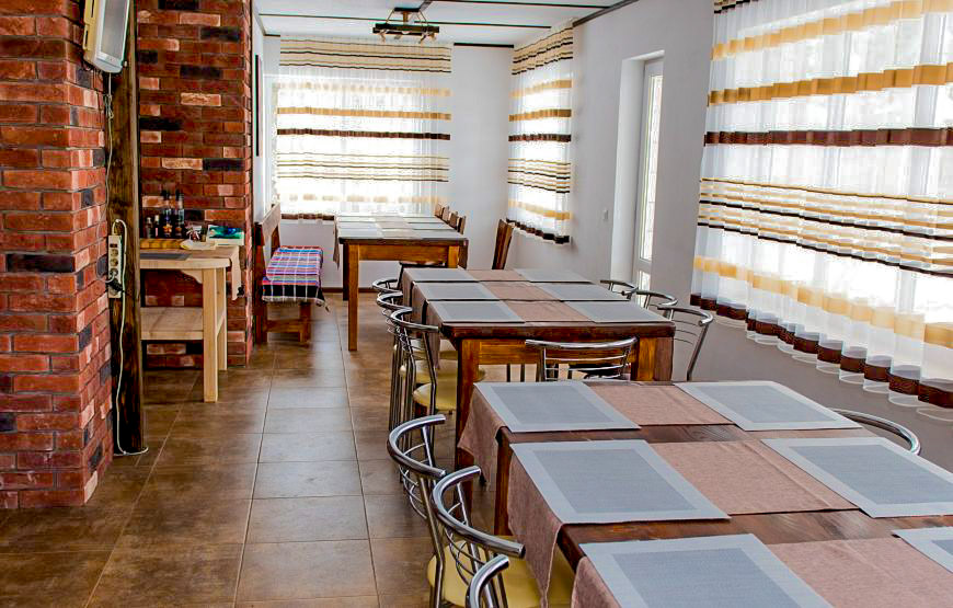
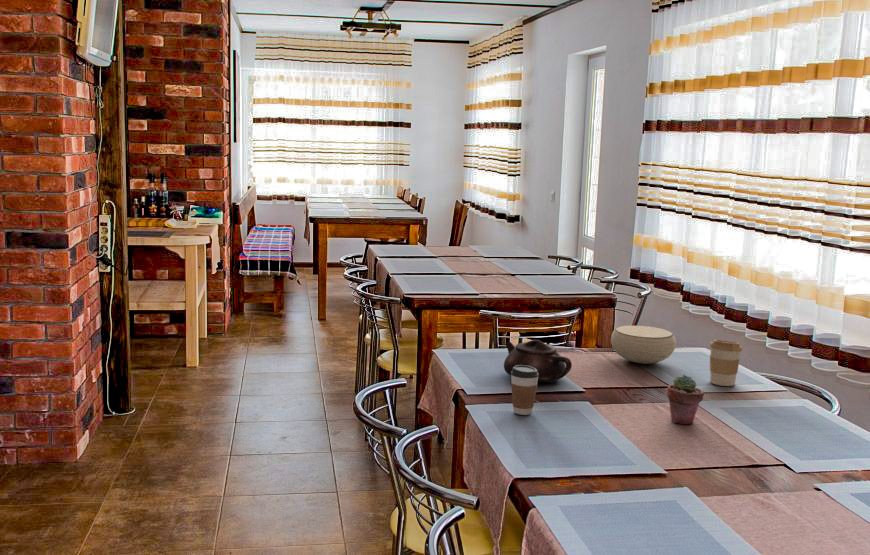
+ coffee cup [510,365,539,416]
+ potted succulent [666,374,705,425]
+ teapot [503,339,573,384]
+ bowl [610,325,677,364]
+ coffee cup [709,339,743,387]
